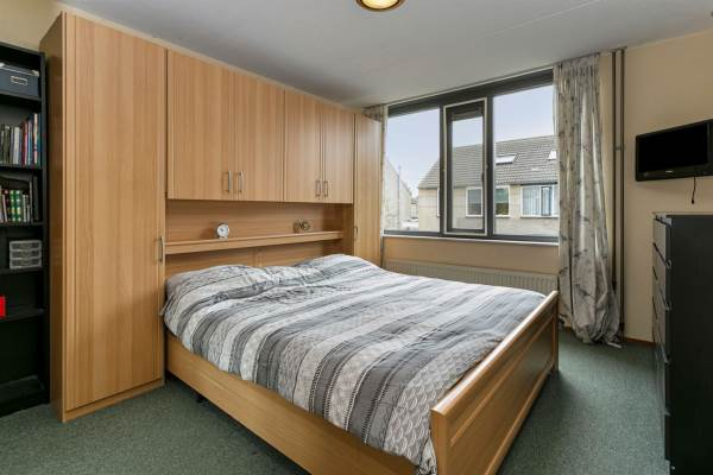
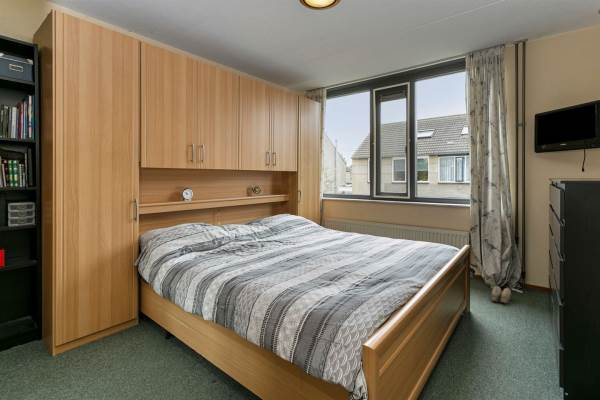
+ slippers [490,285,512,304]
